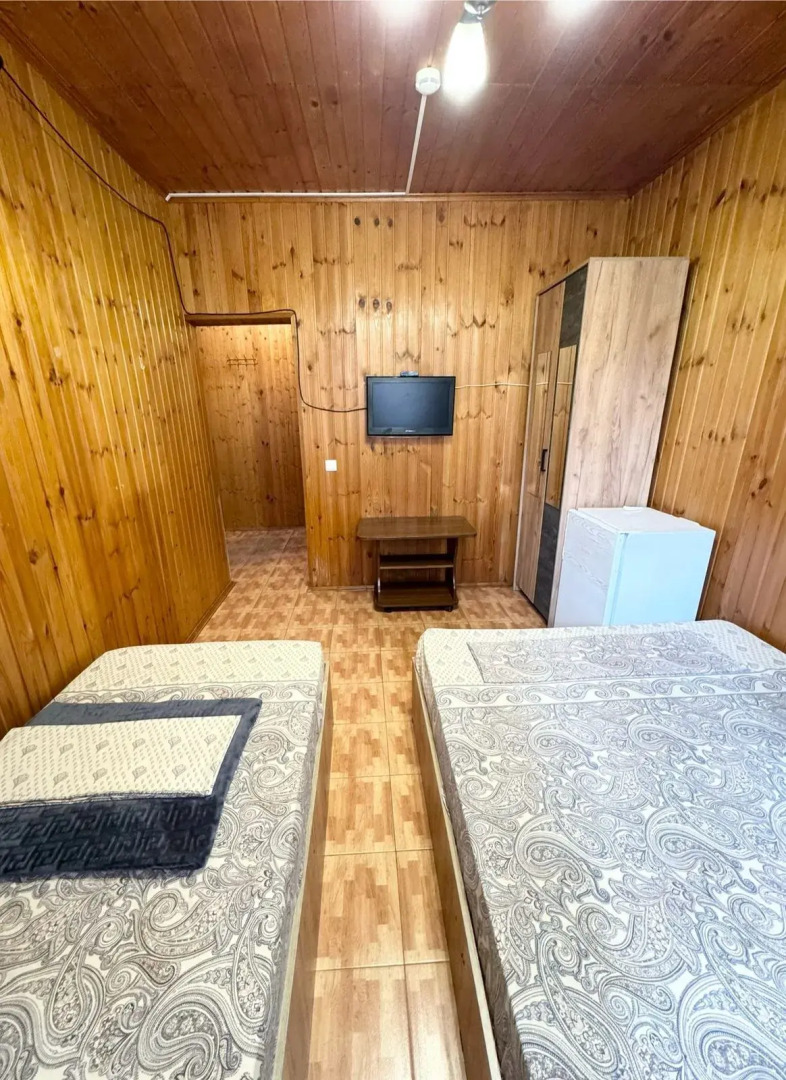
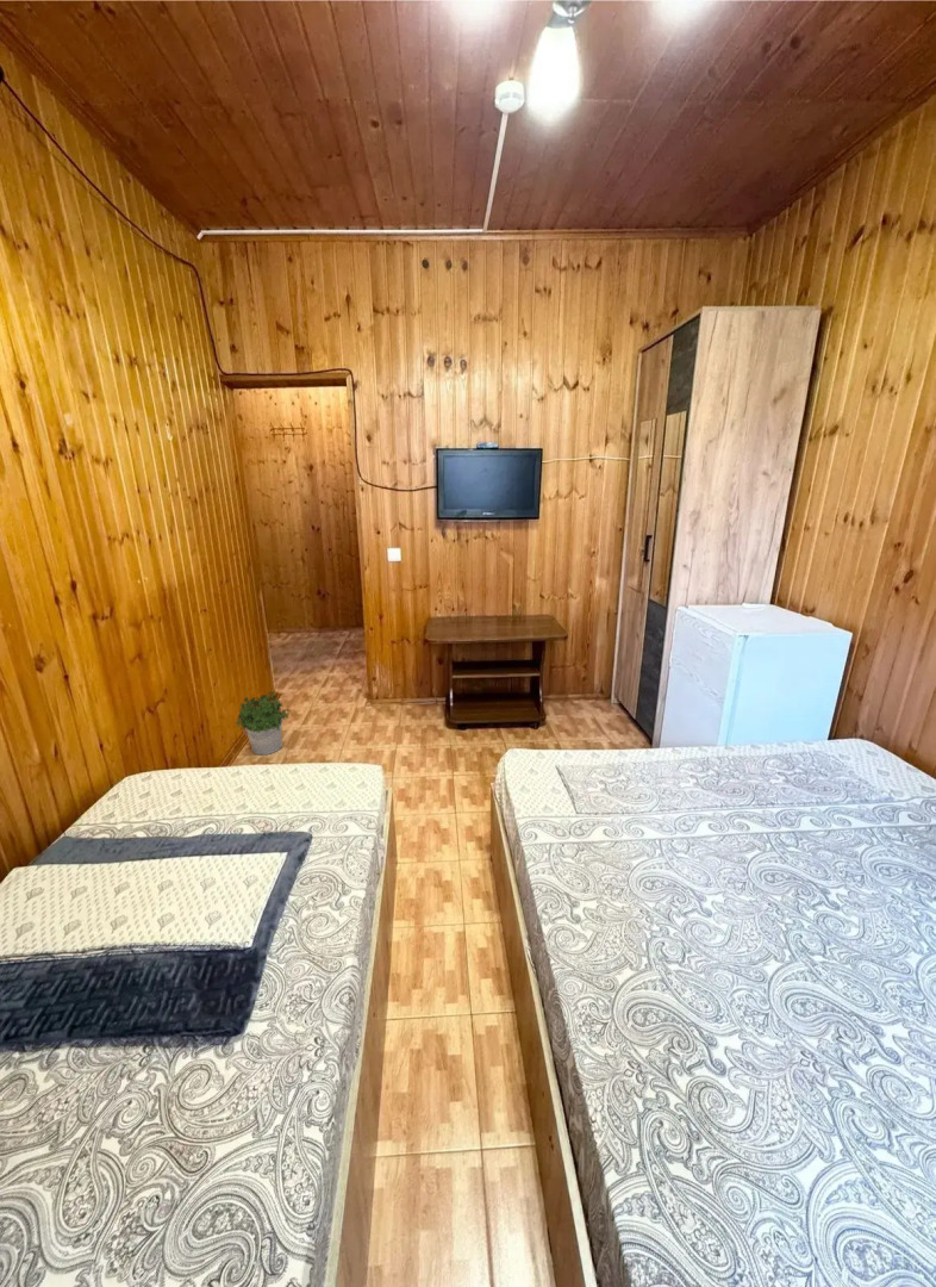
+ potted plant [235,690,293,756]
